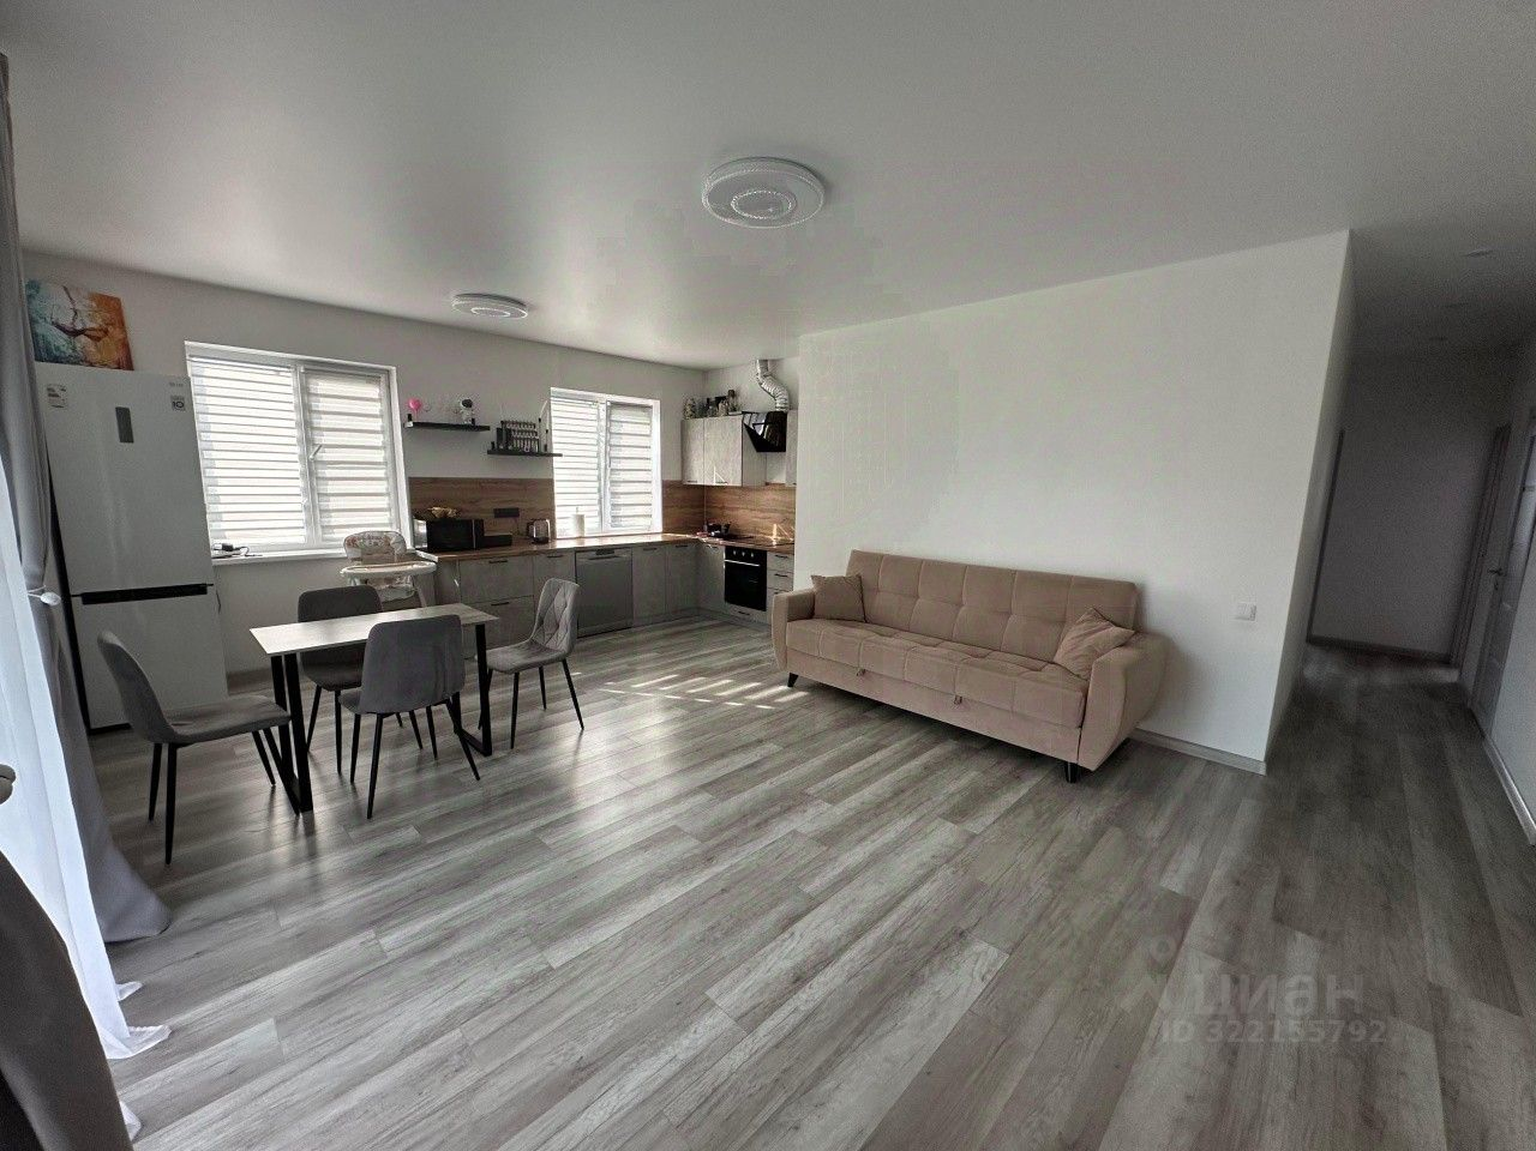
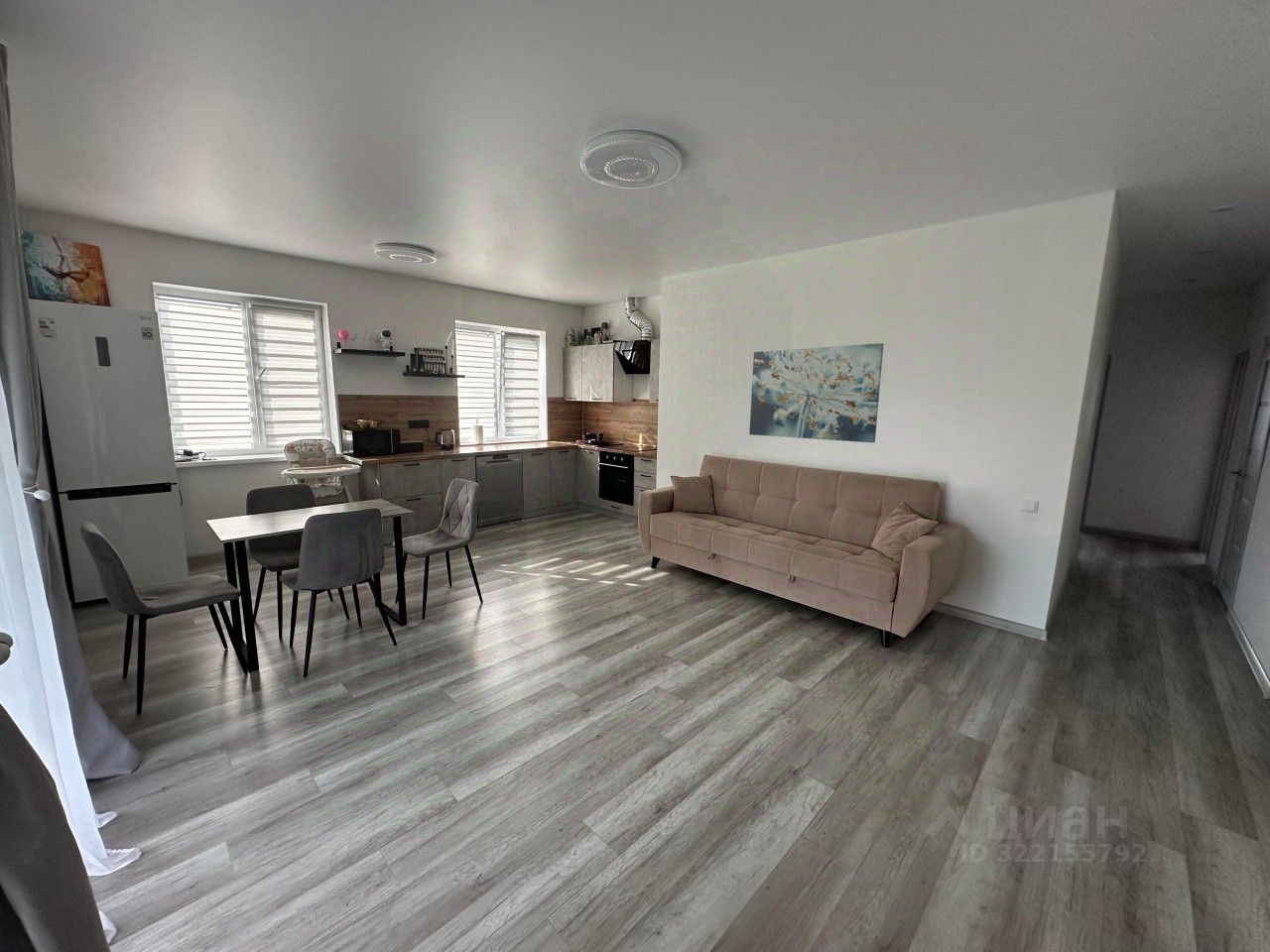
+ wall art [748,342,885,444]
